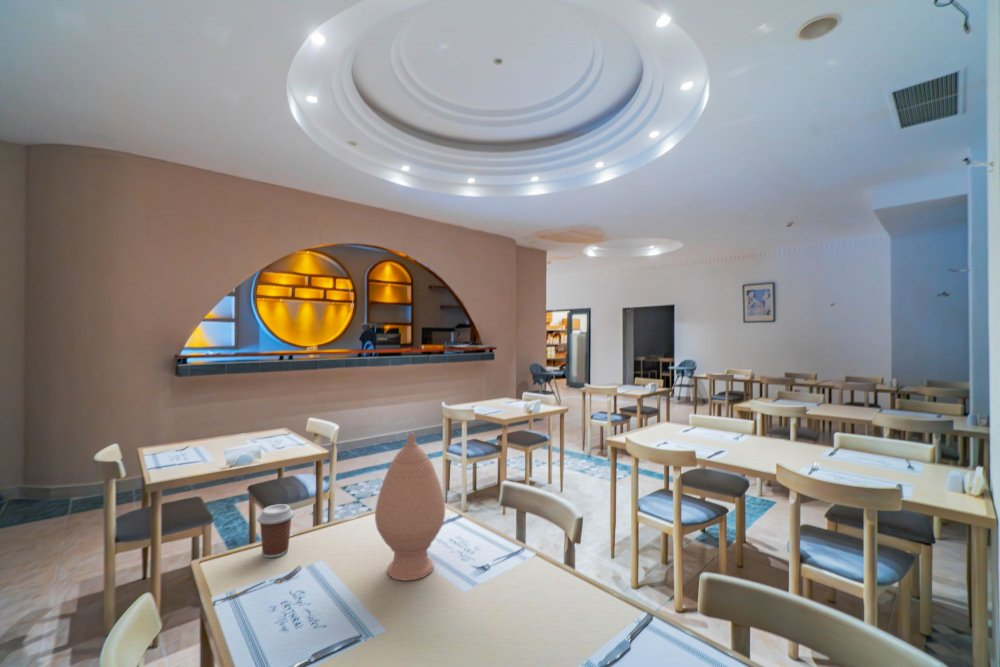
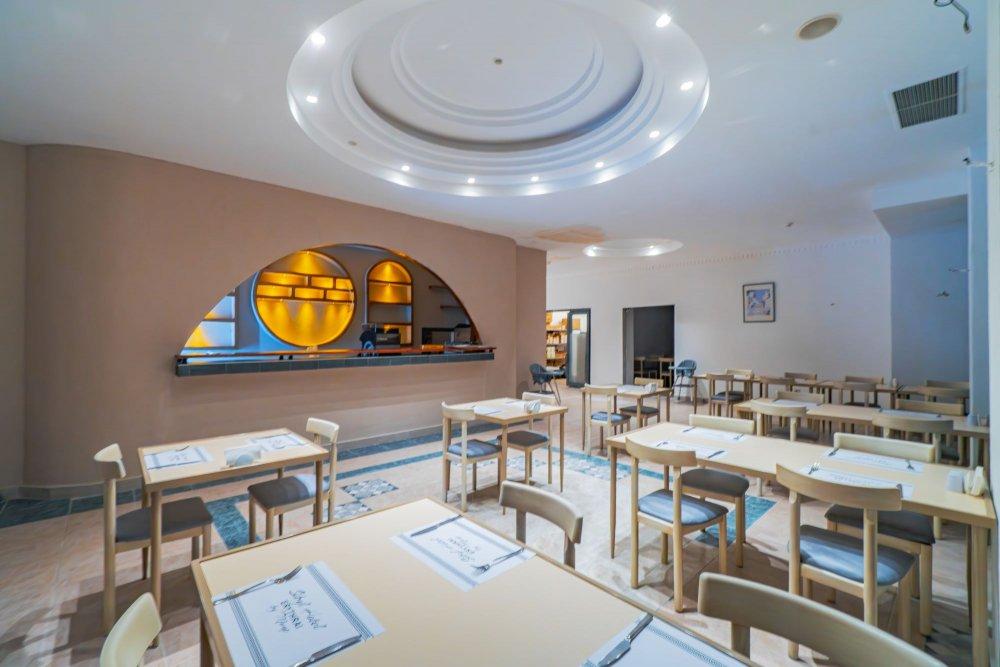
- coffee cup [256,503,295,559]
- vase [374,432,446,582]
